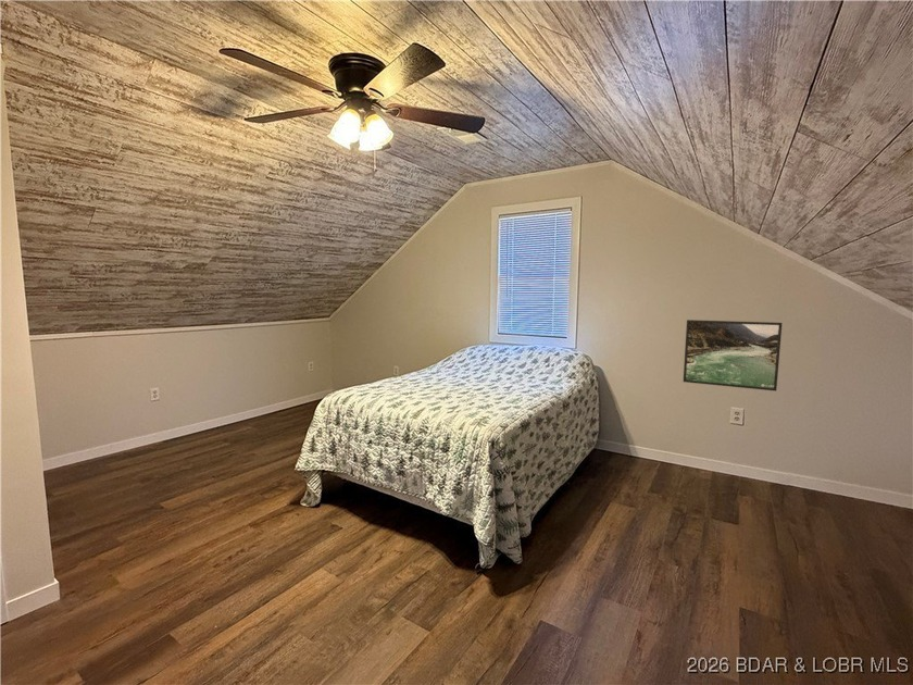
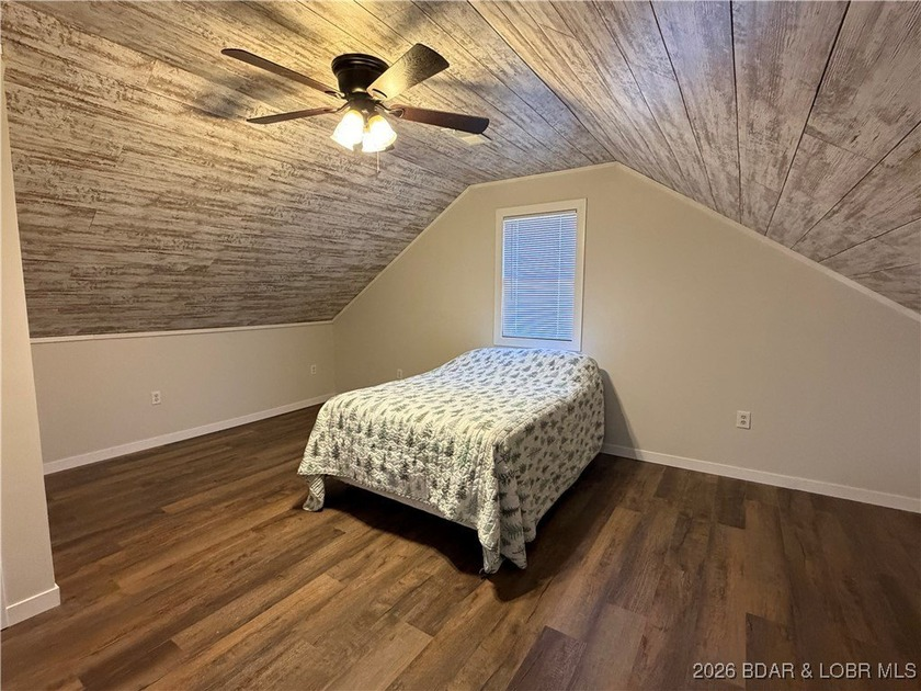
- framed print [683,319,784,393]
